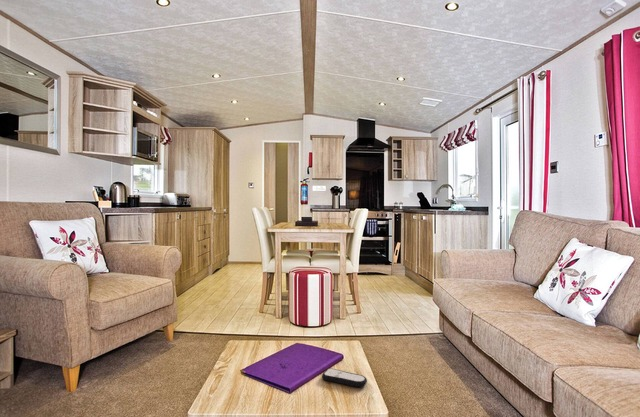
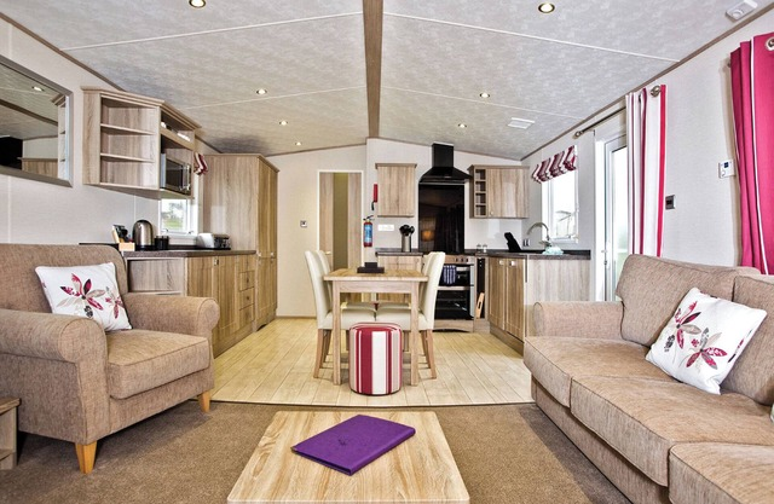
- remote control [321,367,368,388]
